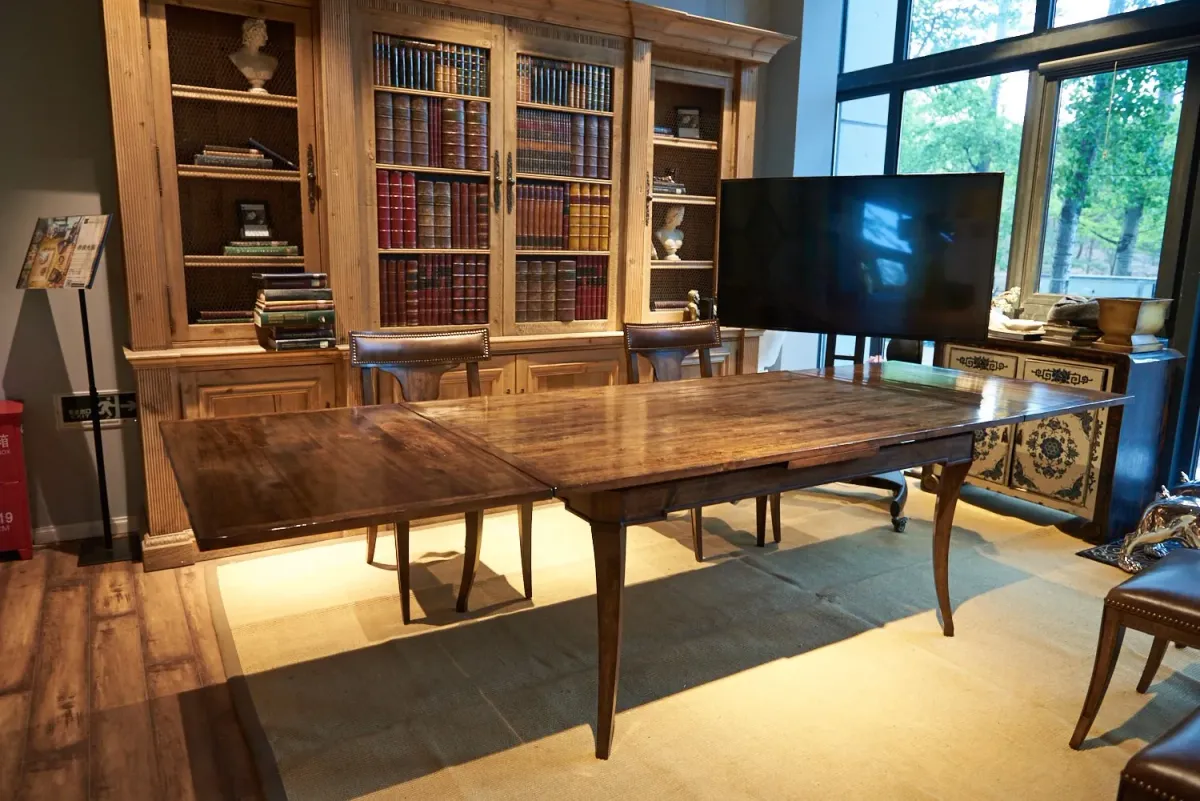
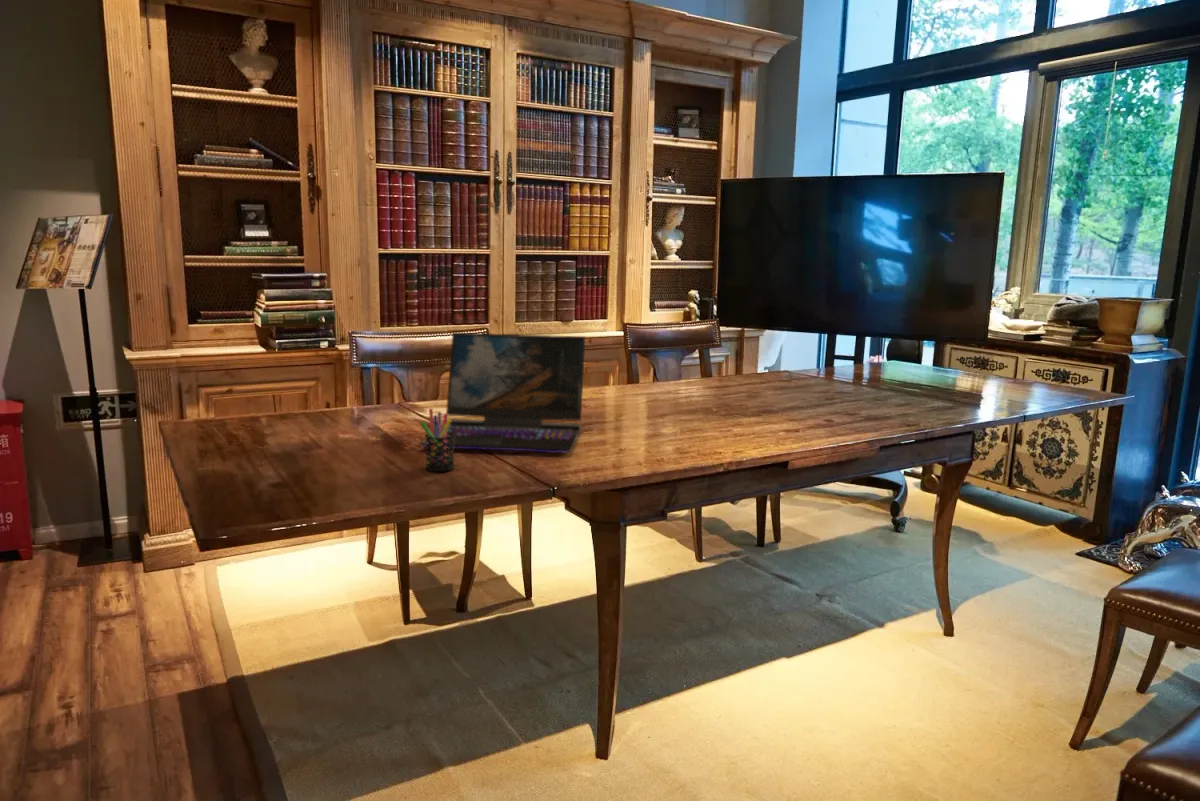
+ laptop [419,331,586,454]
+ pen holder [419,407,456,473]
